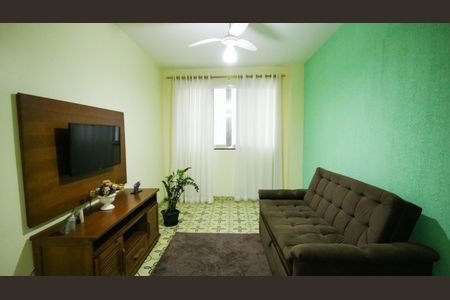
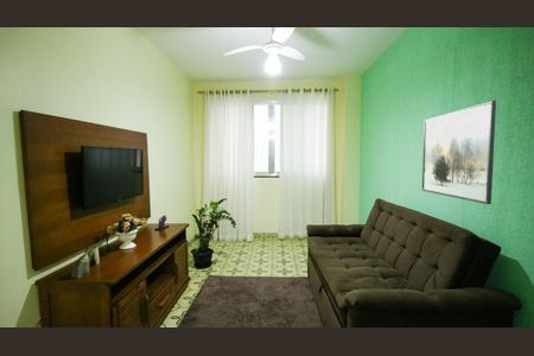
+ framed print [421,100,497,205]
